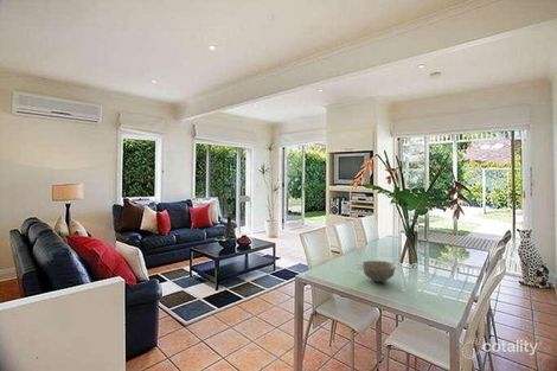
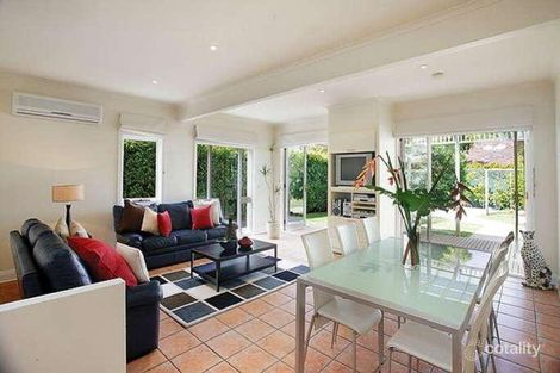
- bowl [360,260,398,283]
